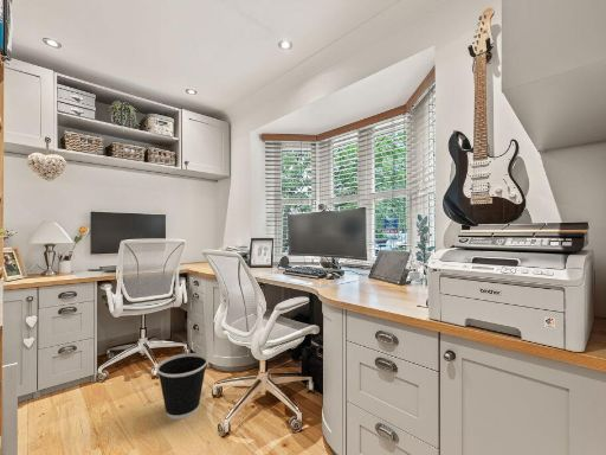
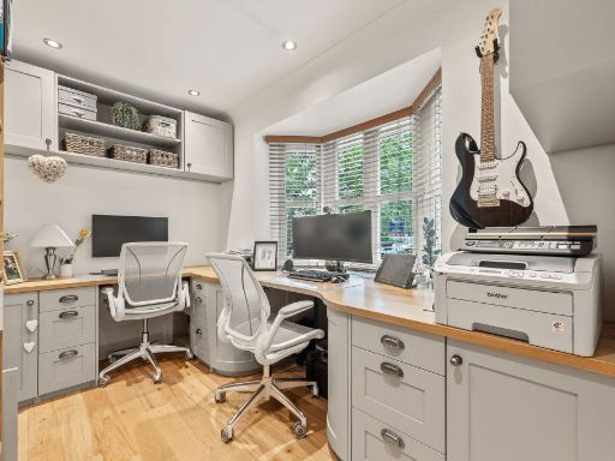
- wastebasket [156,352,208,421]
